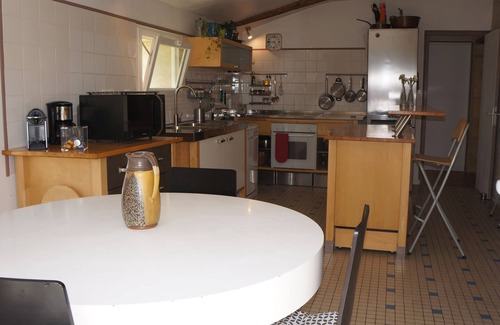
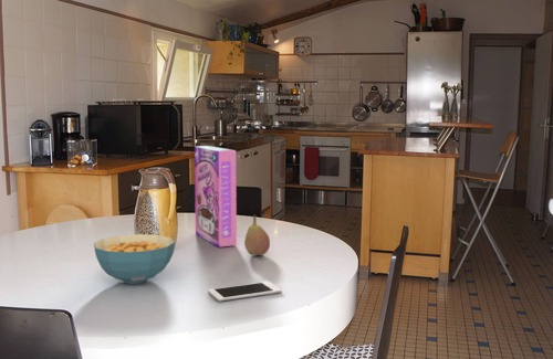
+ cereal bowl [93,233,176,285]
+ cell phone [207,281,283,303]
+ fruit [243,213,271,256]
+ cereal box [194,145,238,249]
